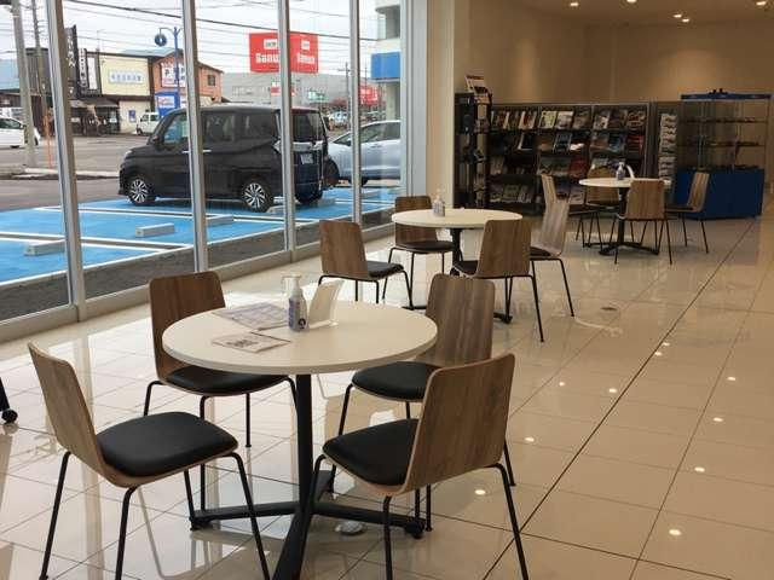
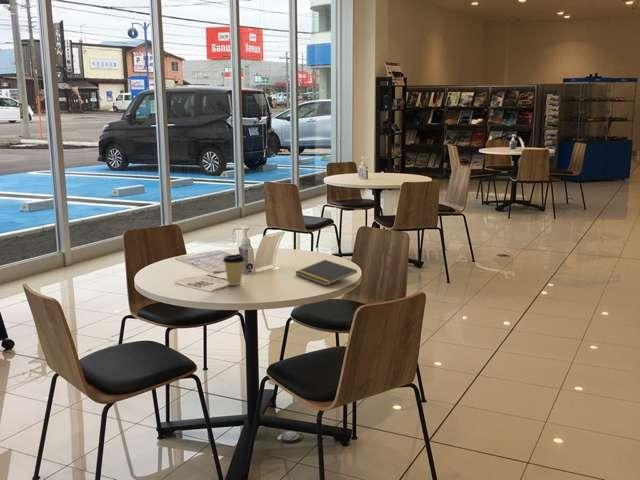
+ coffee cup [222,253,246,286]
+ notepad [295,259,358,287]
